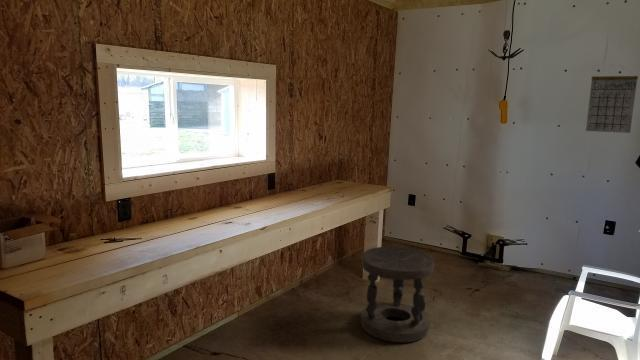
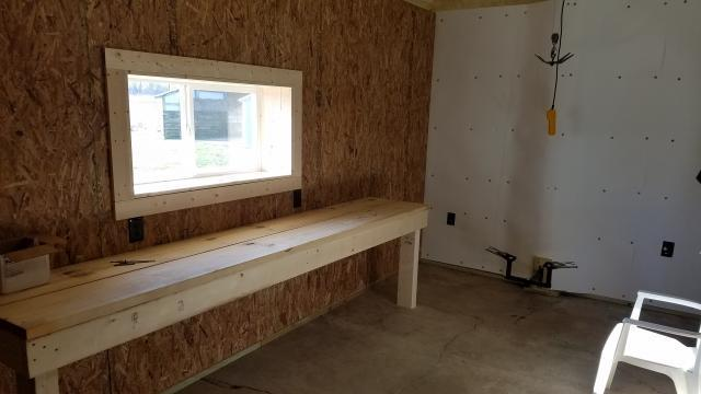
- stool [360,246,435,344]
- calendar [585,64,639,134]
